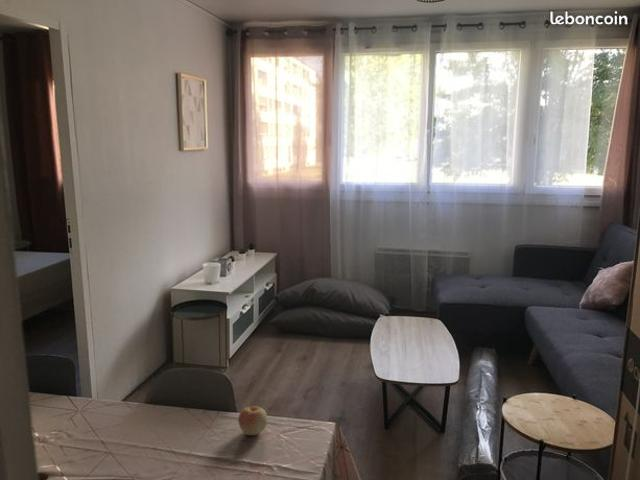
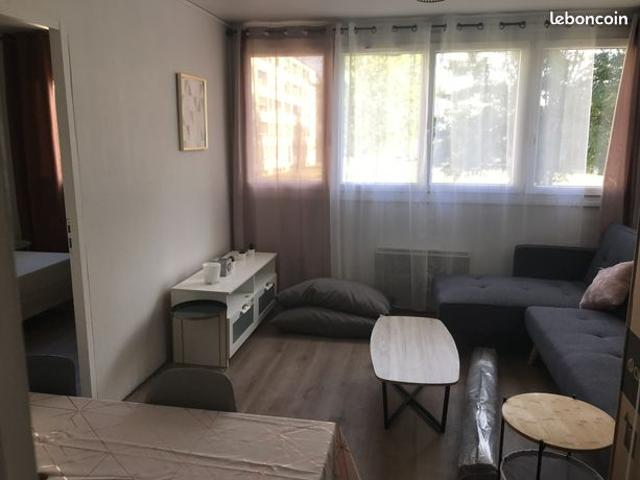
- apple [237,405,268,436]
